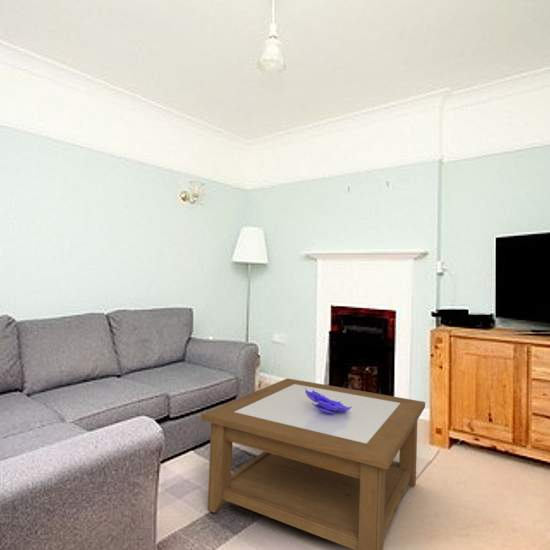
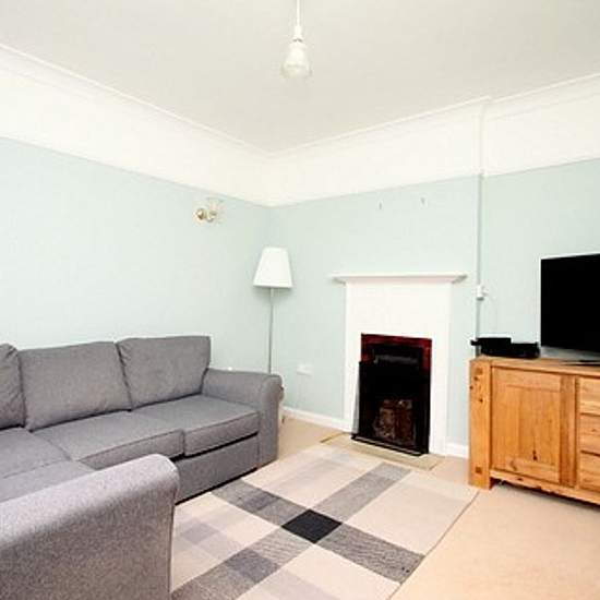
- decorative bowl [305,388,352,414]
- coffee table [200,377,426,550]
